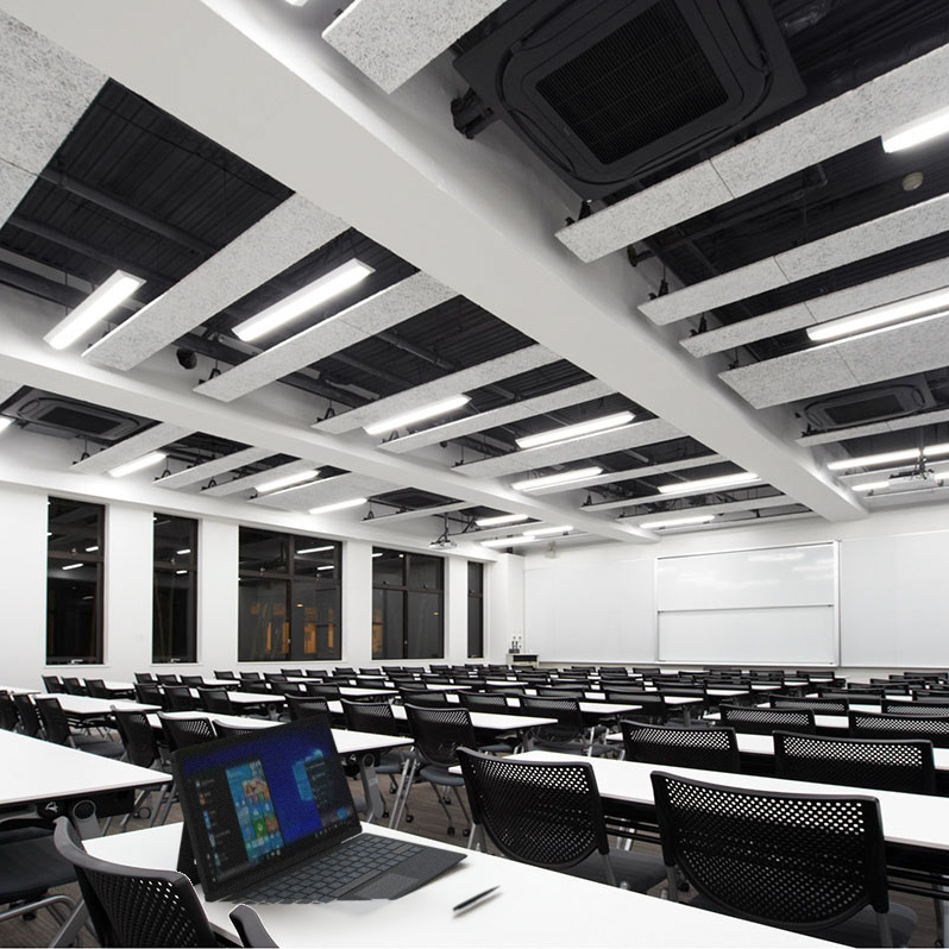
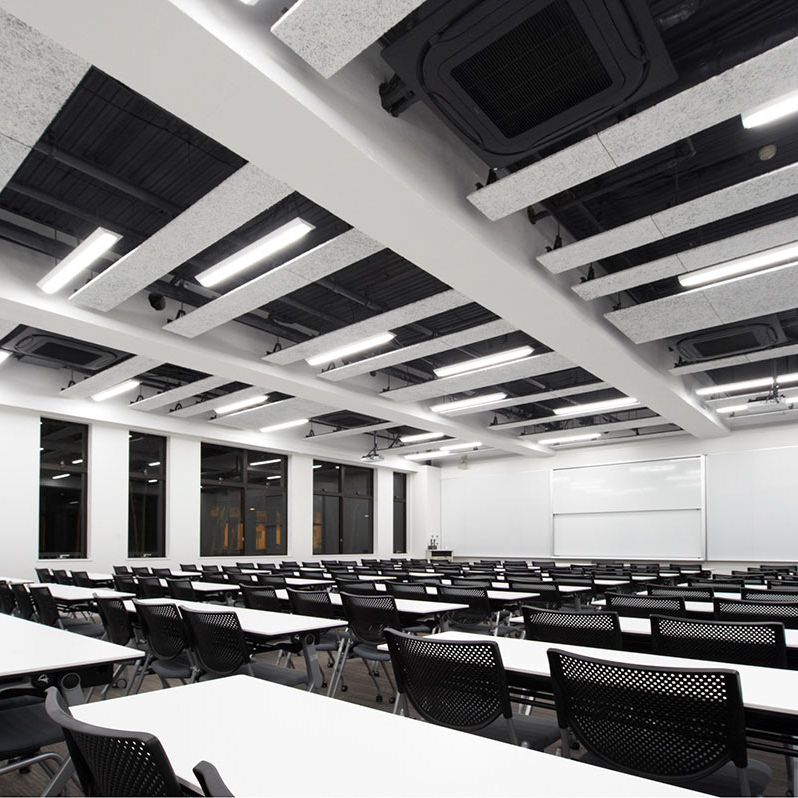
- laptop [168,712,469,906]
- pen [452,885,501,912]
